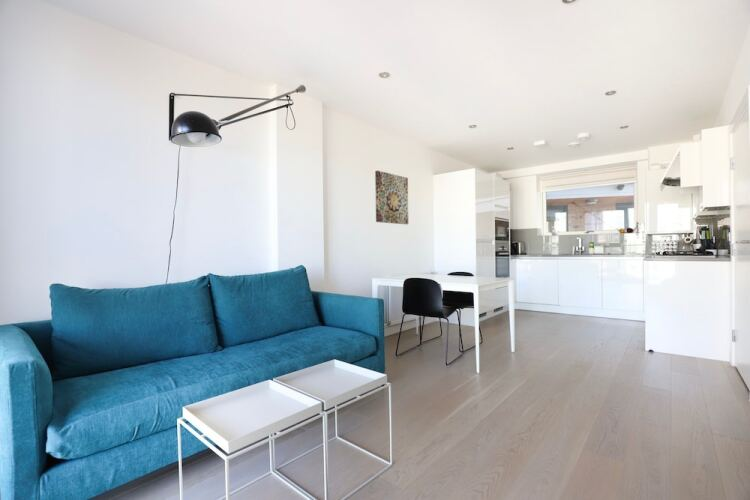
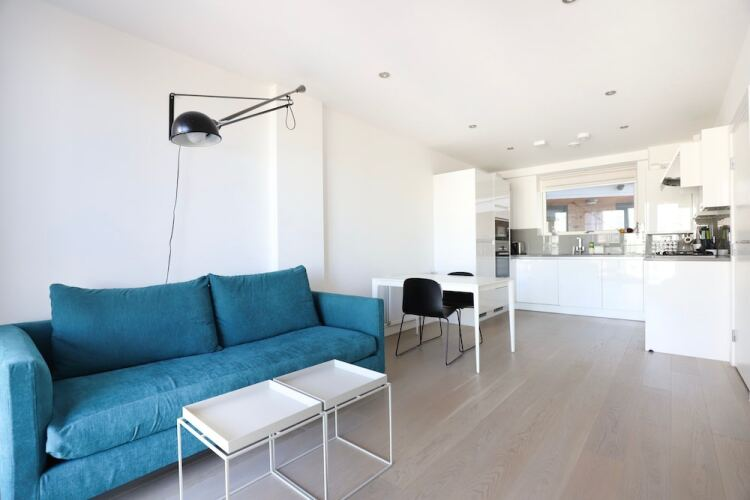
- wall art [374,170,409,225]
